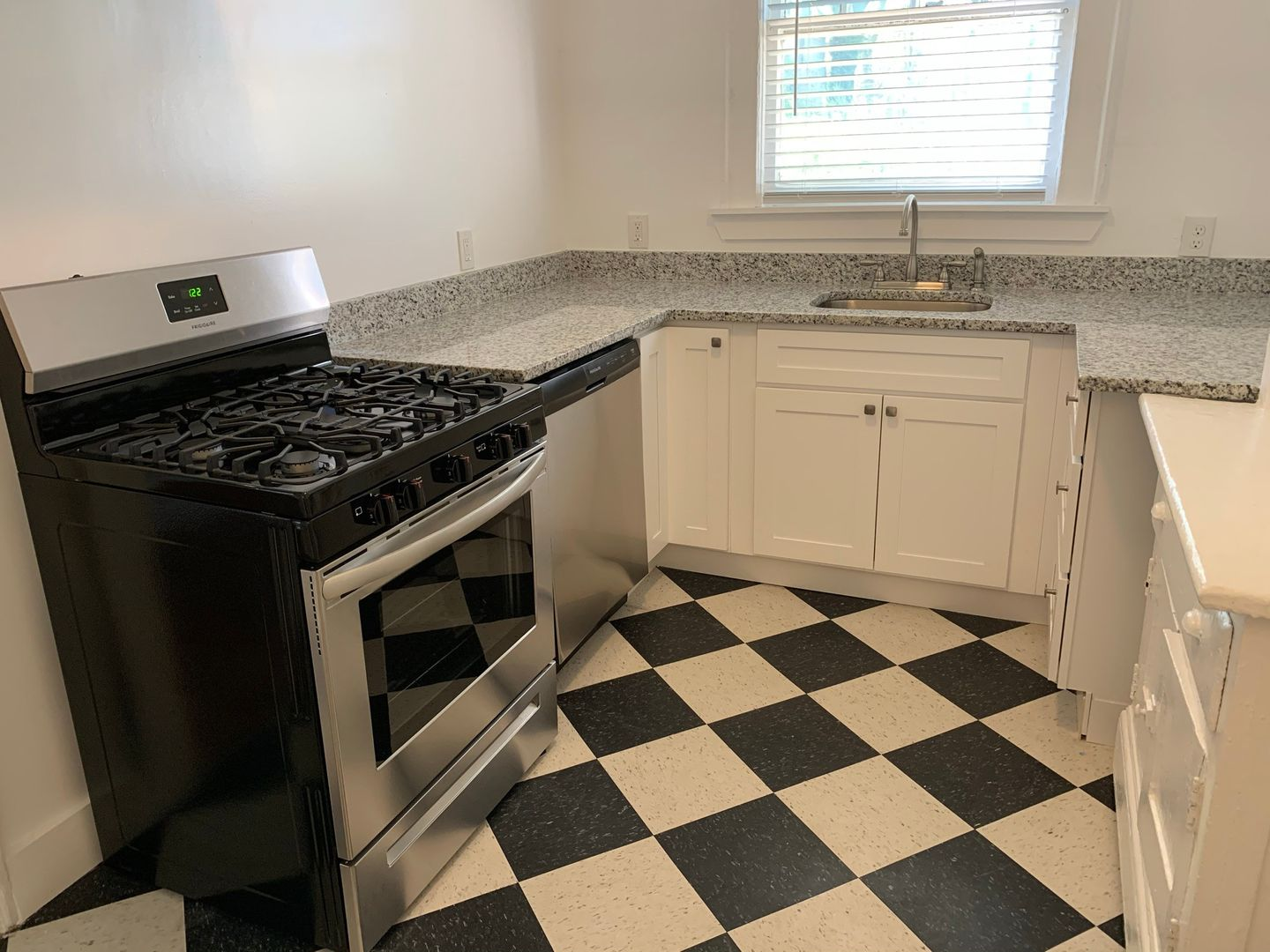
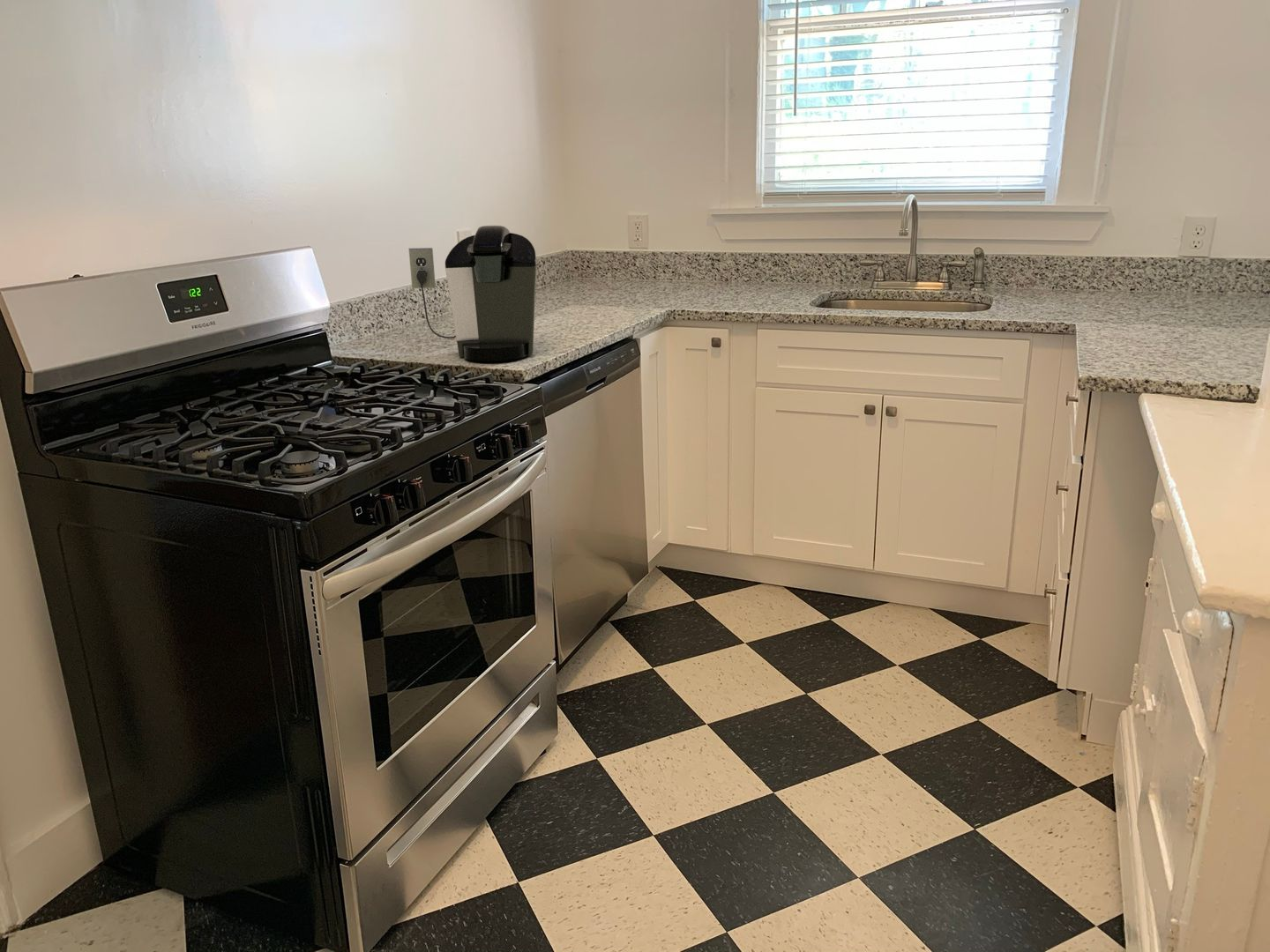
+ coffee maker [407,225,537,362]
